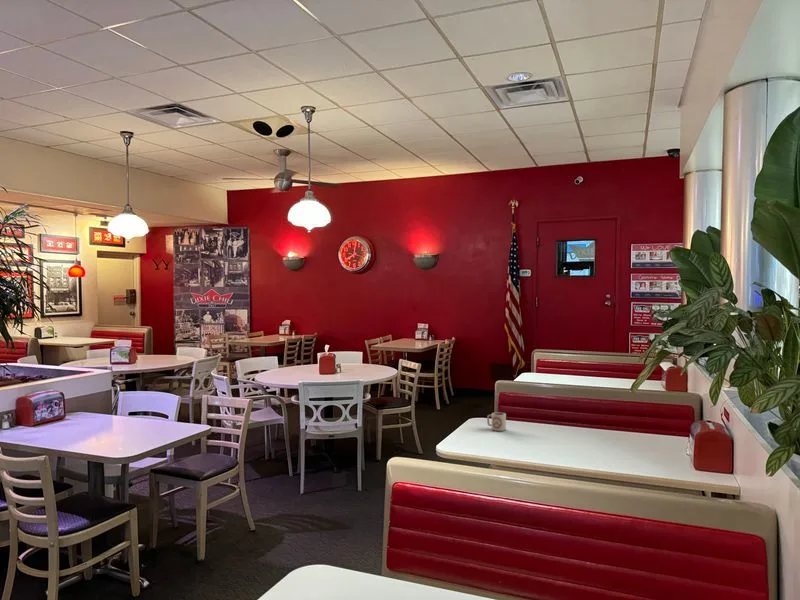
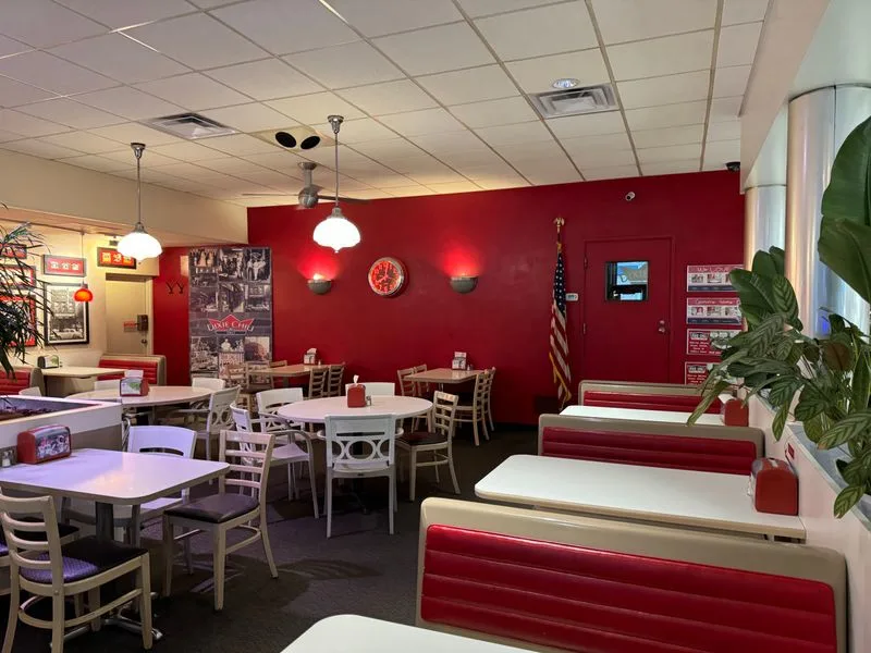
- cup [486,411,507,432]
